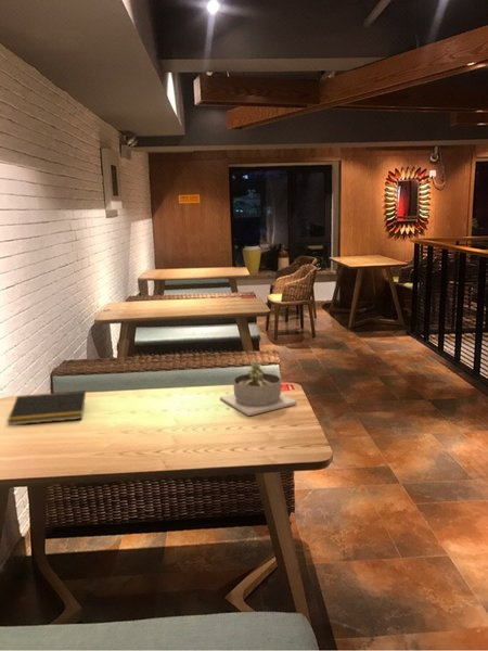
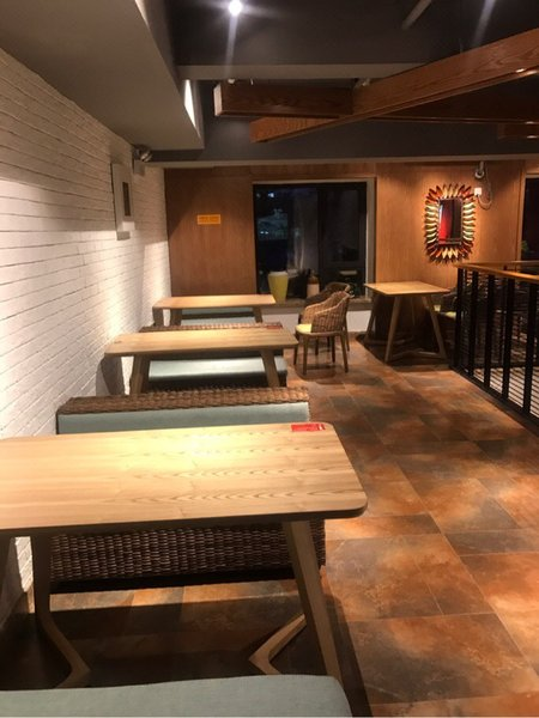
- succulent planter [219,360,298,417]
- notepad [7,390,87,426]
